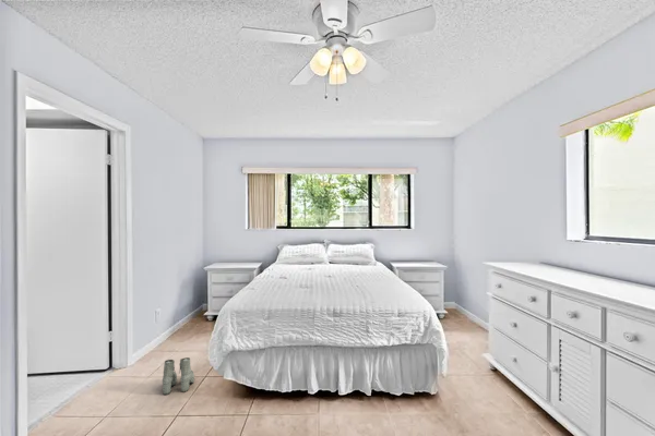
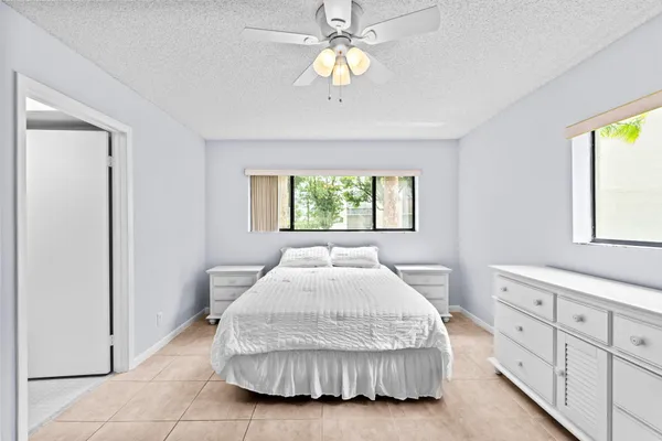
- boots [162,356,195,396]
